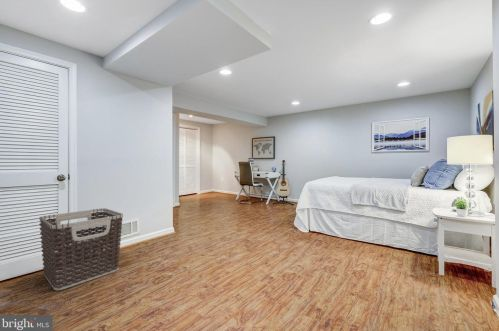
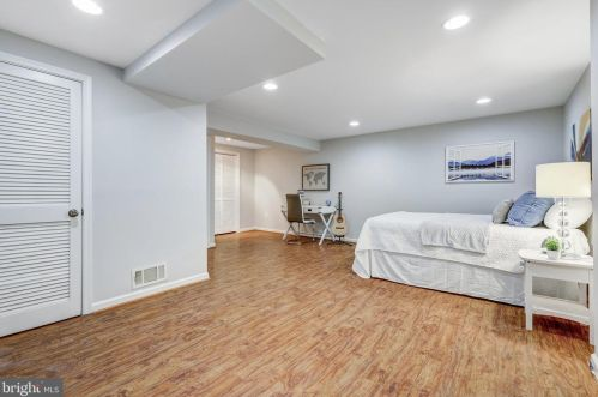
- clothes hamper [38,207,124,291]
